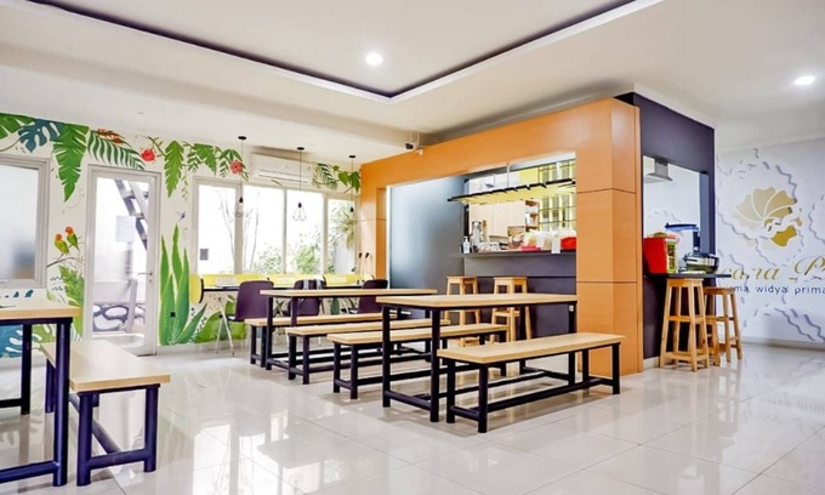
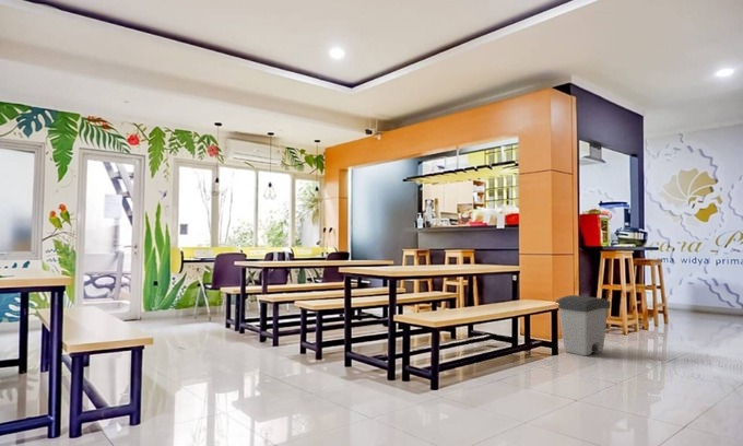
+ trash can [555,294,612,357]
